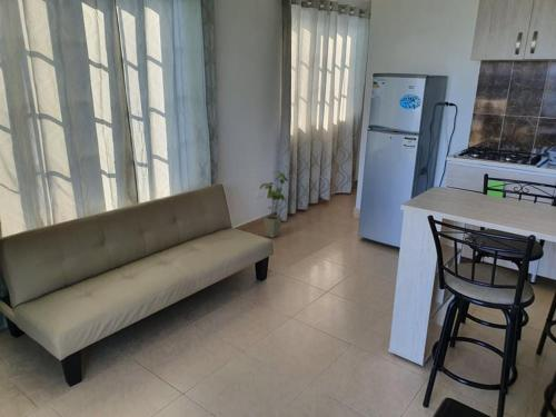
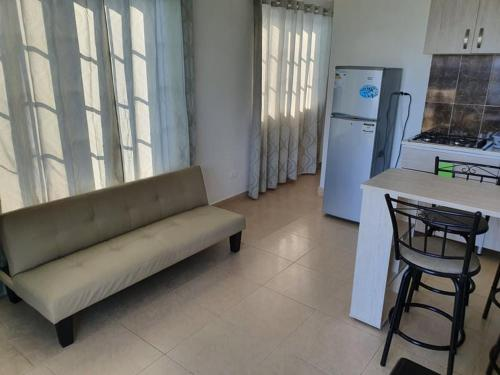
- house plant [259,170,296,239]
